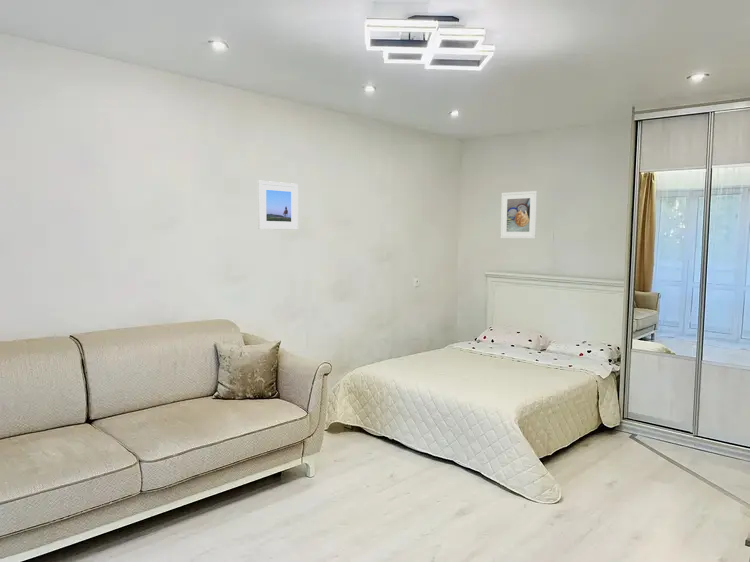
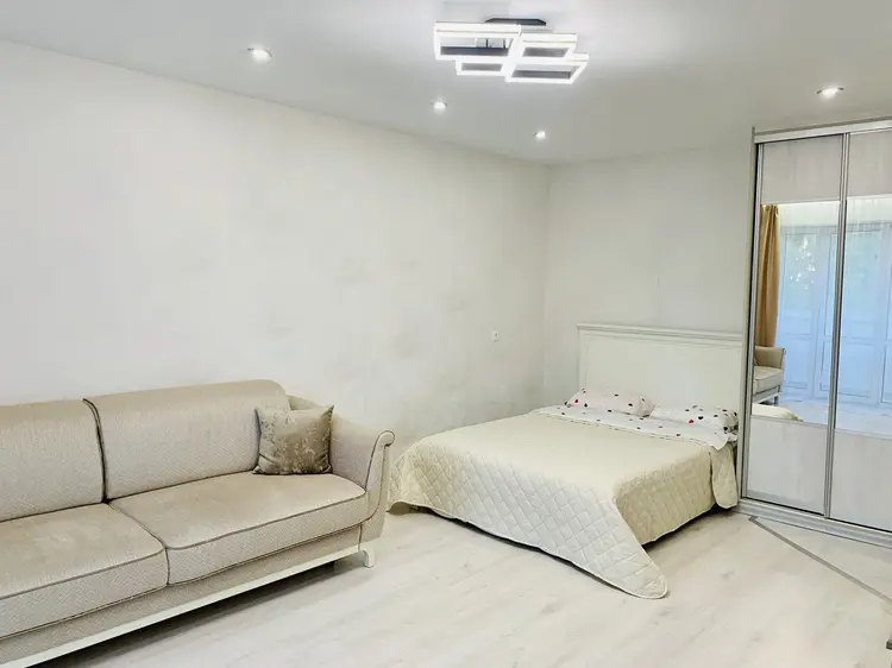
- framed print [500,190,538,239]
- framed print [257,180,299,231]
